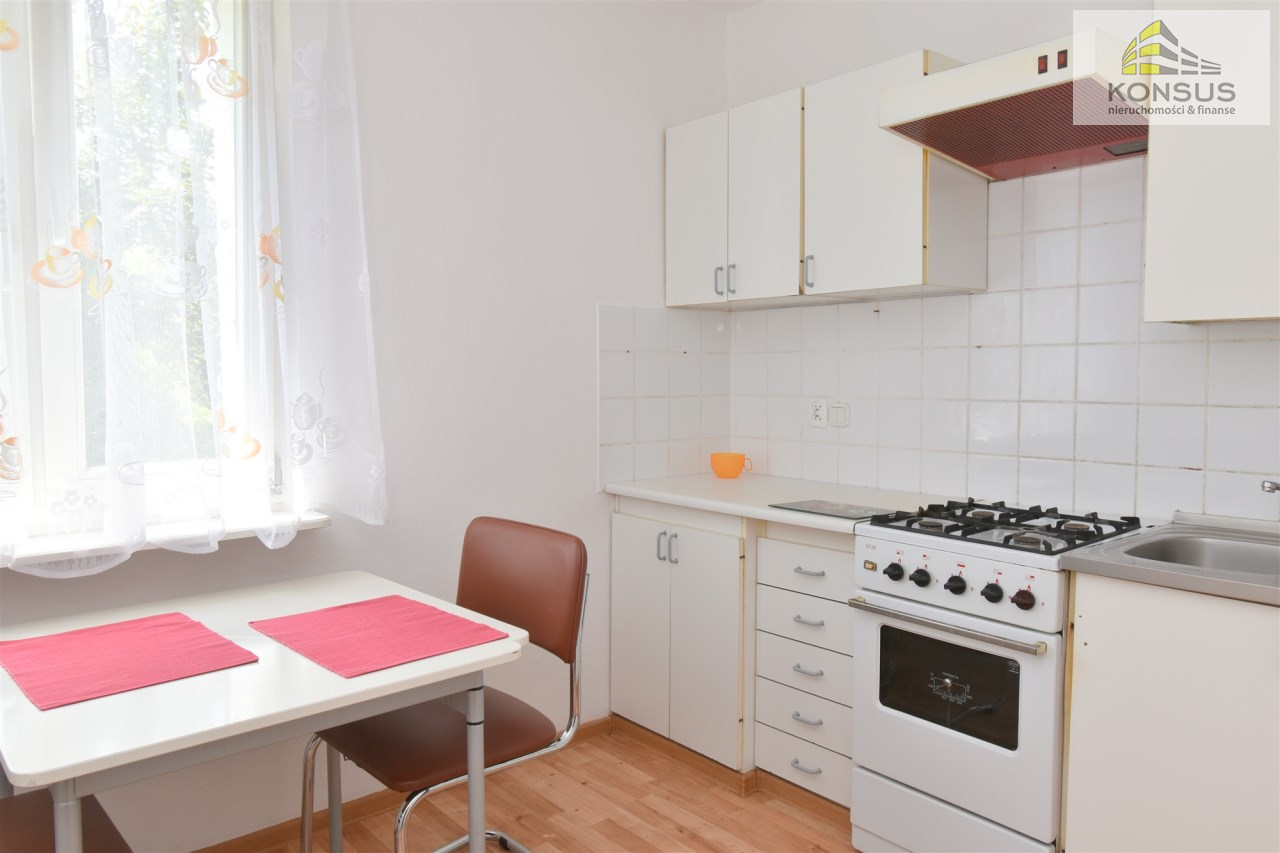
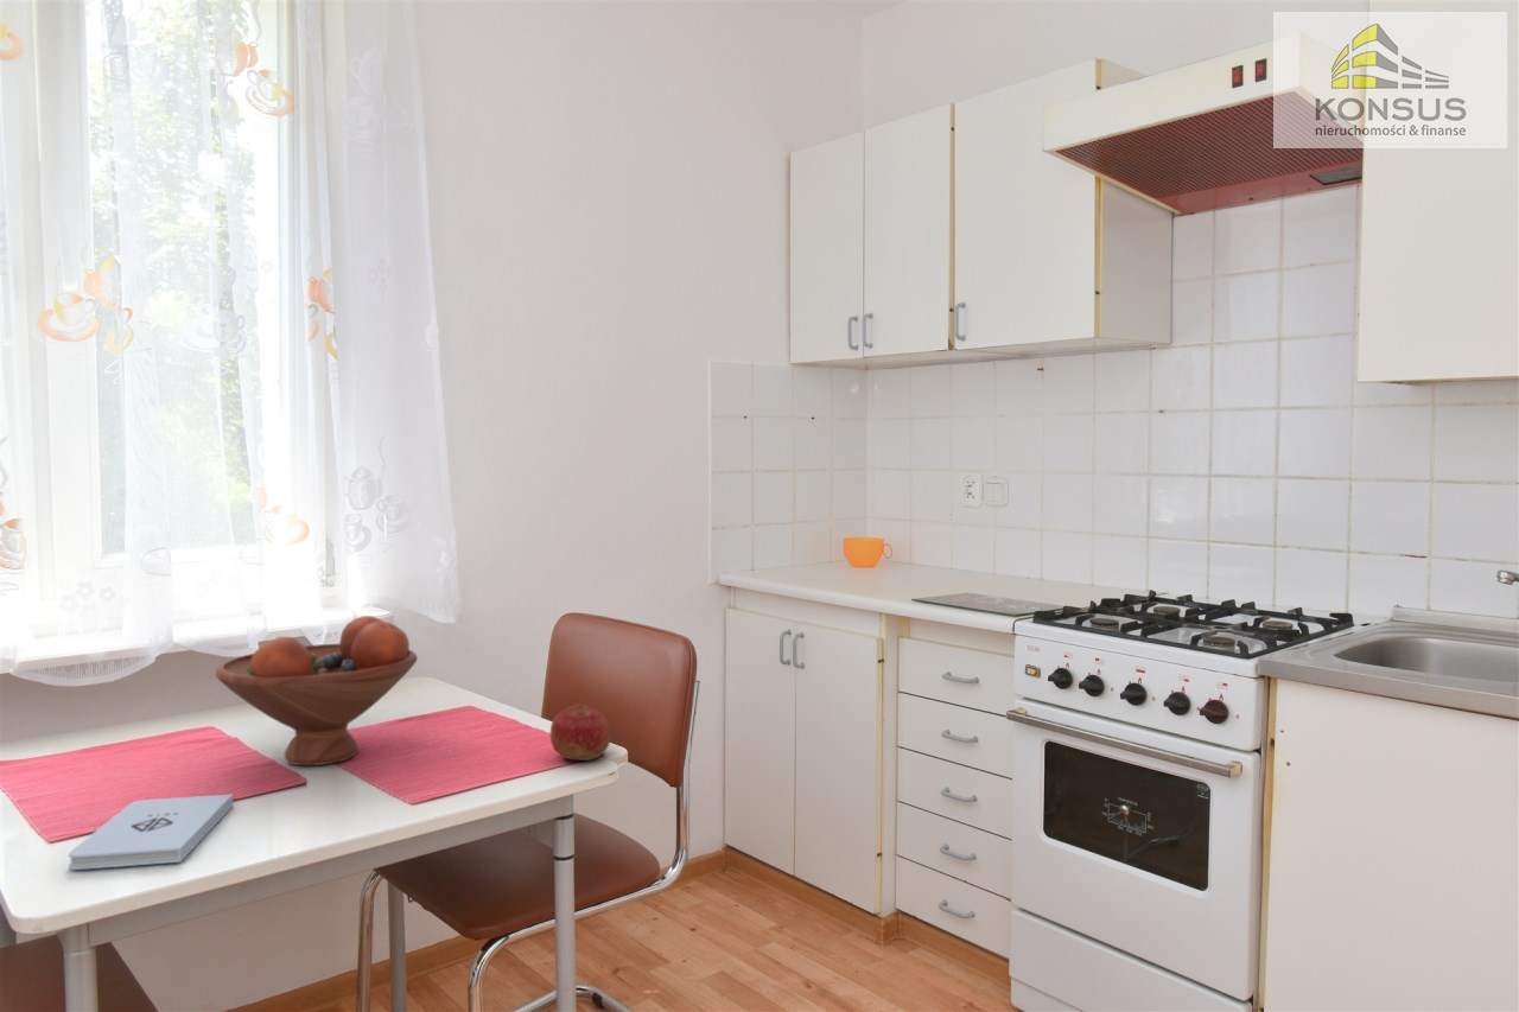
+ fruit bowl [214,615,419,766]
+ apple [549,704,612,762]
+ notepad [68,794,234,871]
